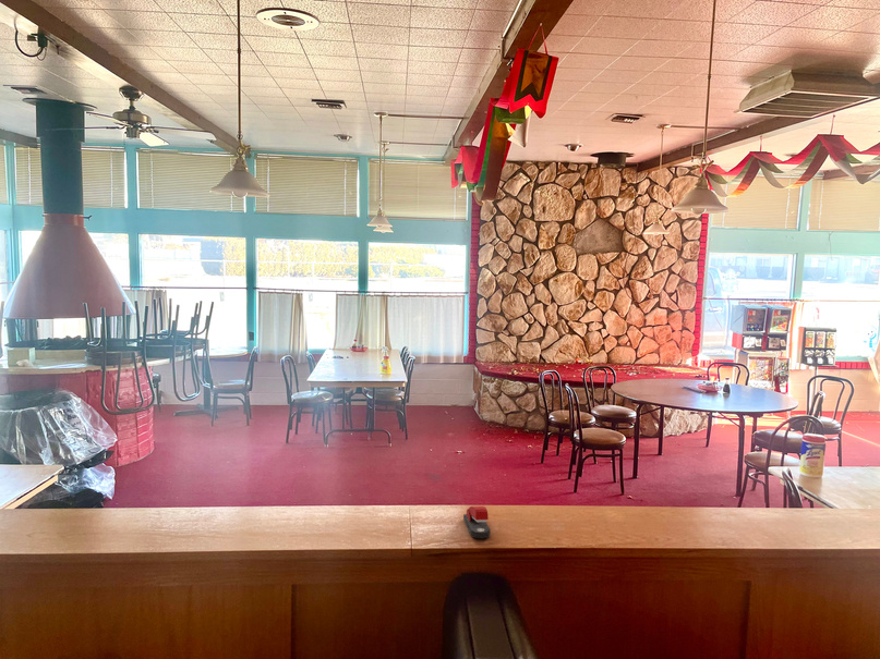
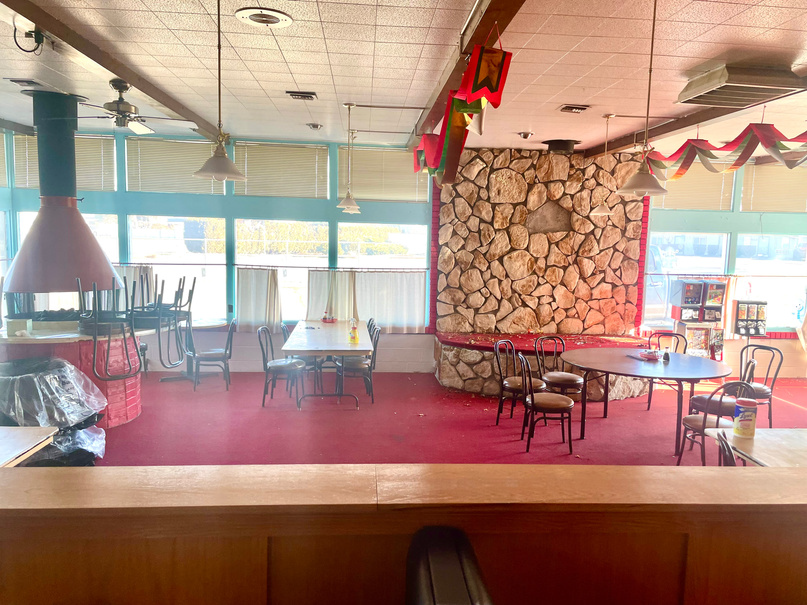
- stapler [462,505,491,539]
